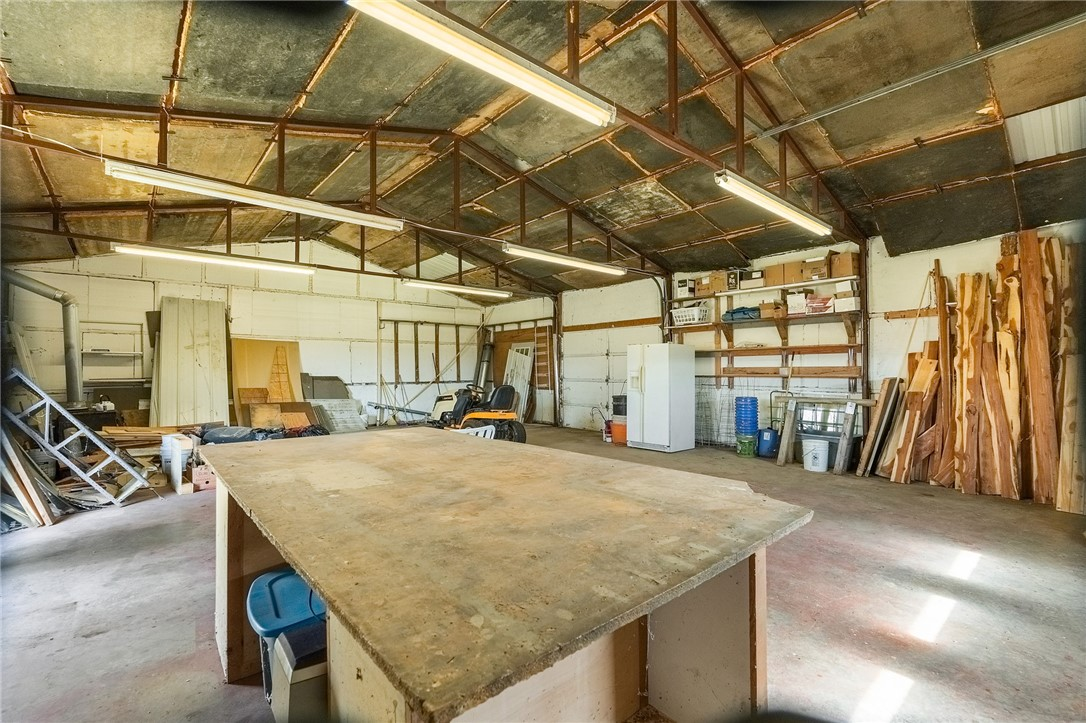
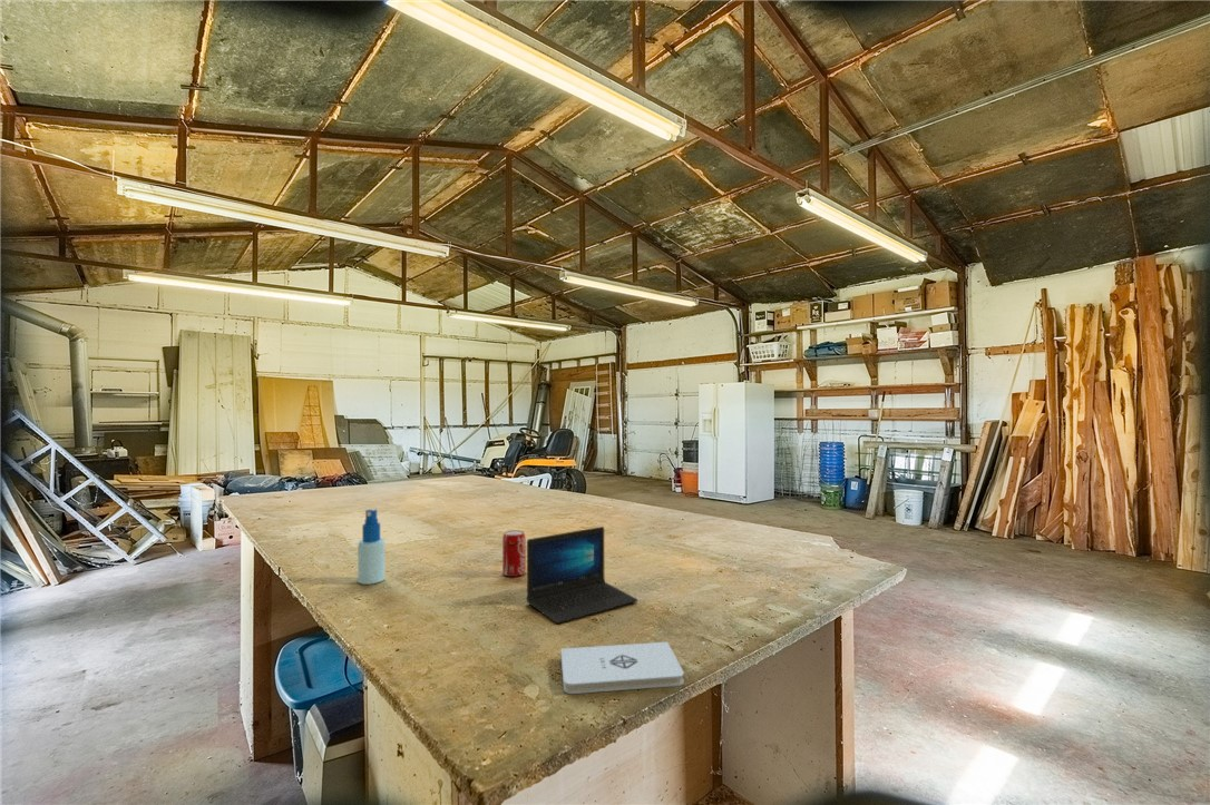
+ laptop [526,526,638,625]
+ notepad [559,641,685,695]
+ spray bottle [357,509,386,586]
+ beverage can [501,530,527,578]
